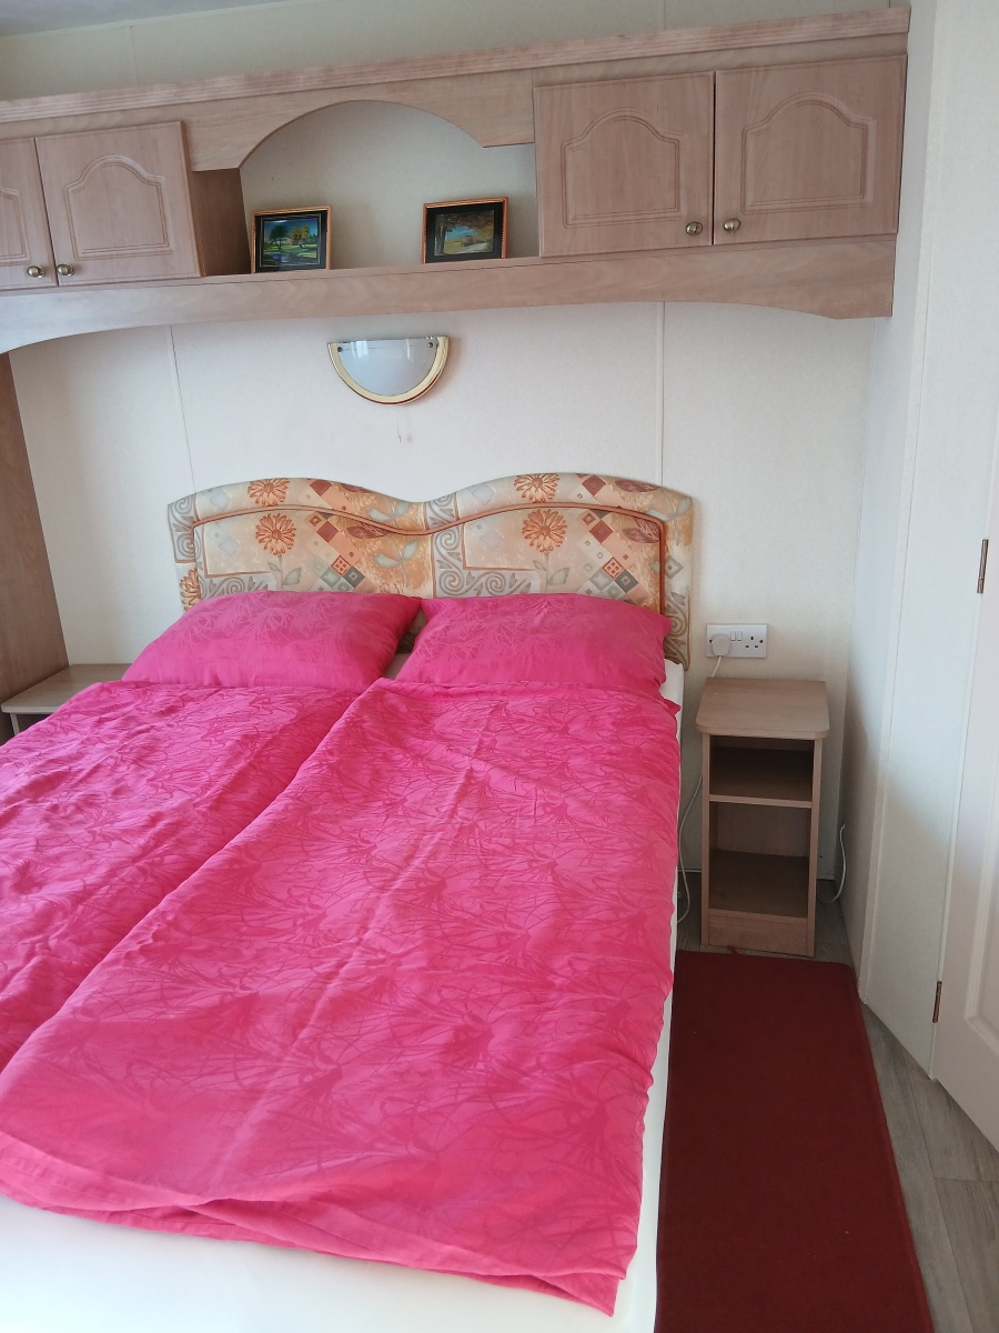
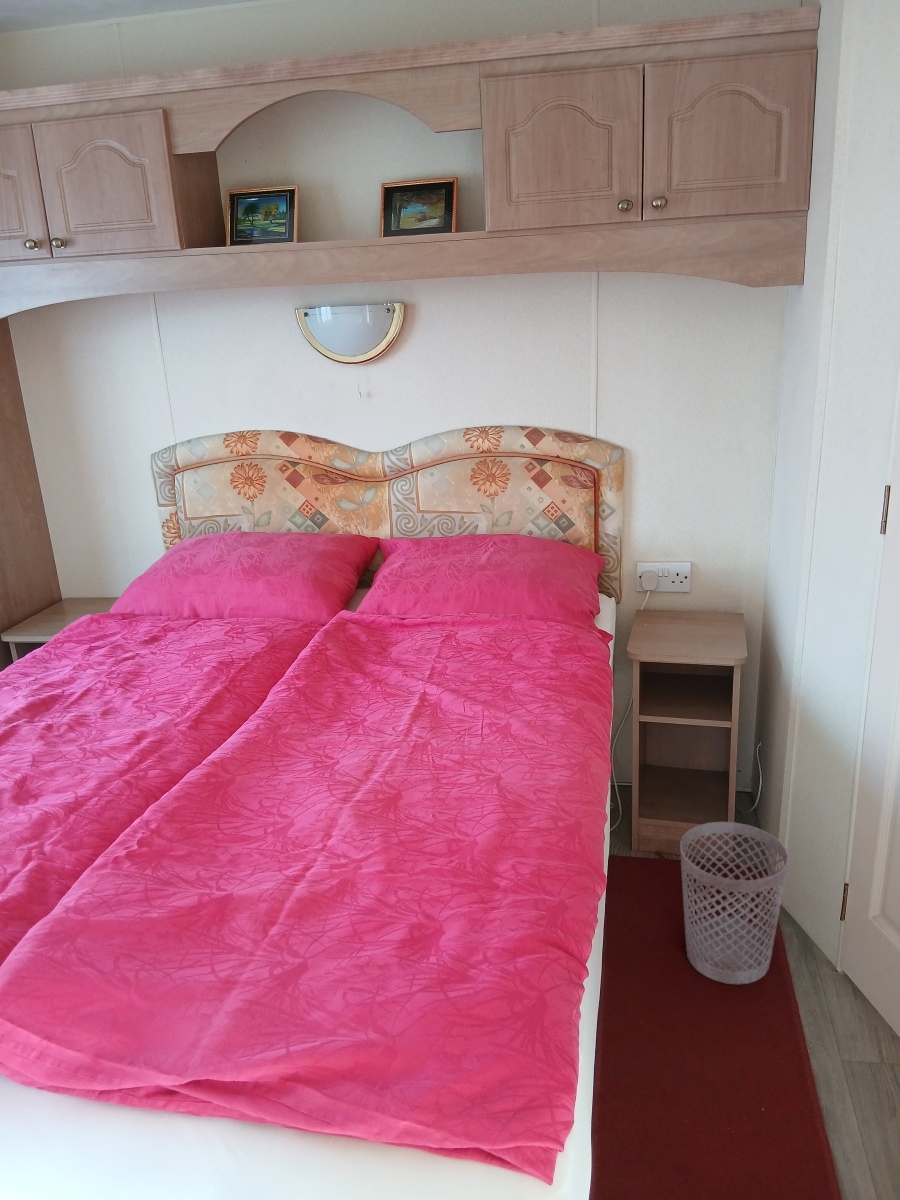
+ wastebasket [679,821,790,985]
